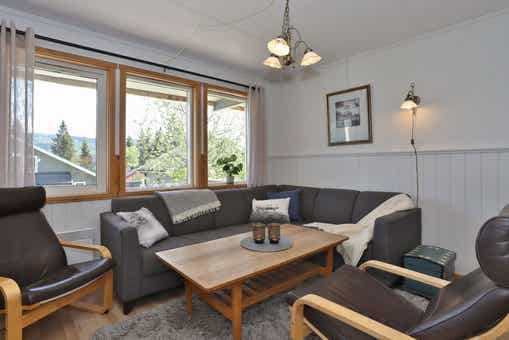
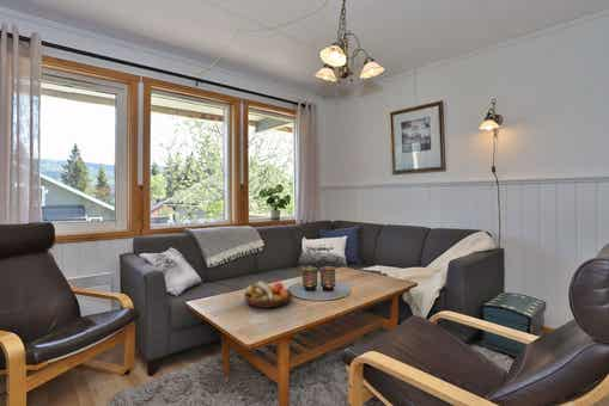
+ fruit bowl [243,281,293,309]
